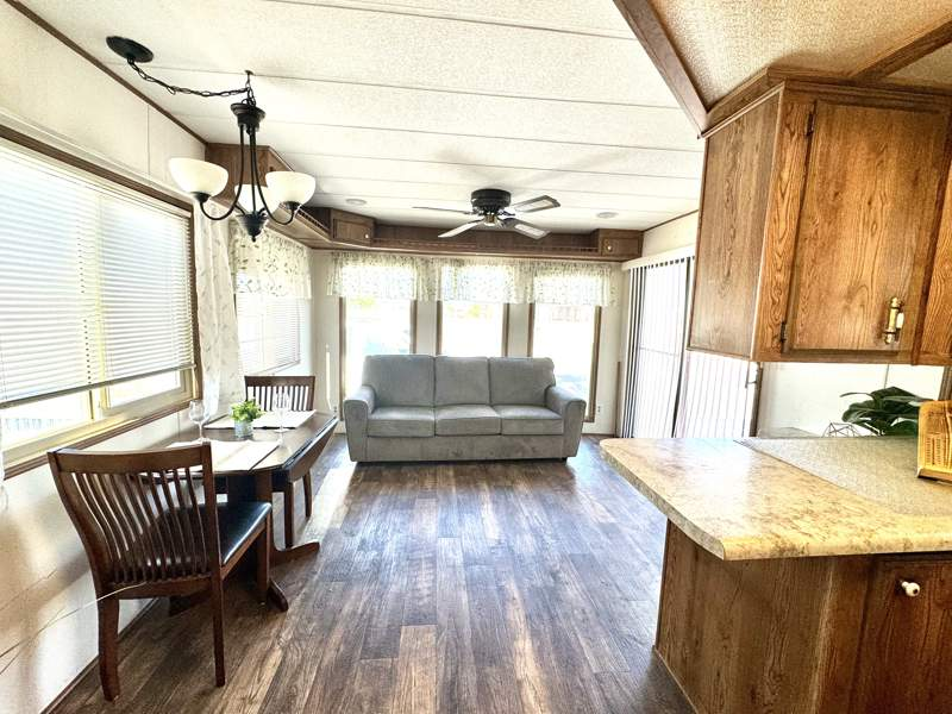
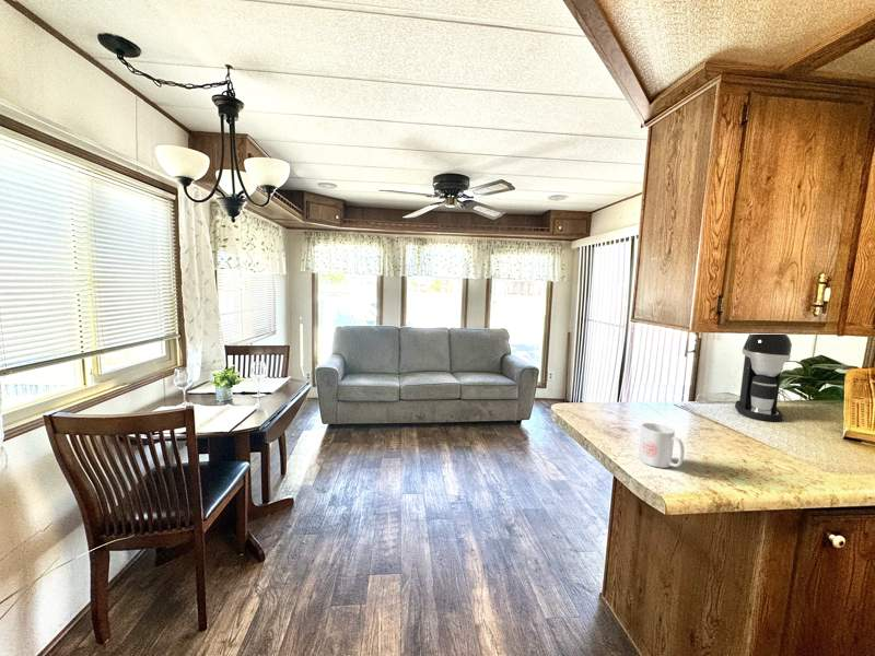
+ mug [637,422,686,469]
+ coffee maker [734,333,793,422]
